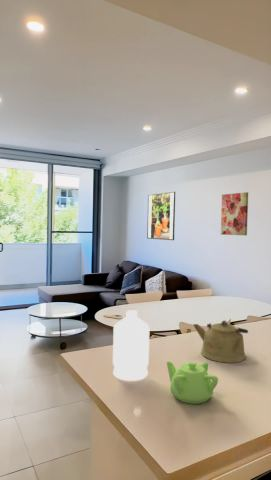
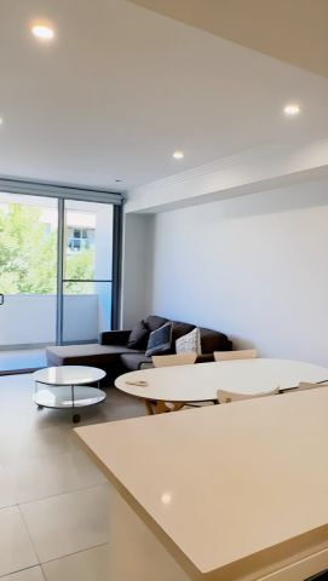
- bottle [112,309,150,382]
- teapot [166,360,219,405]
- wall art [220,191,249,236]
- kettle [192,319,249,364]
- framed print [146,191,176,241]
